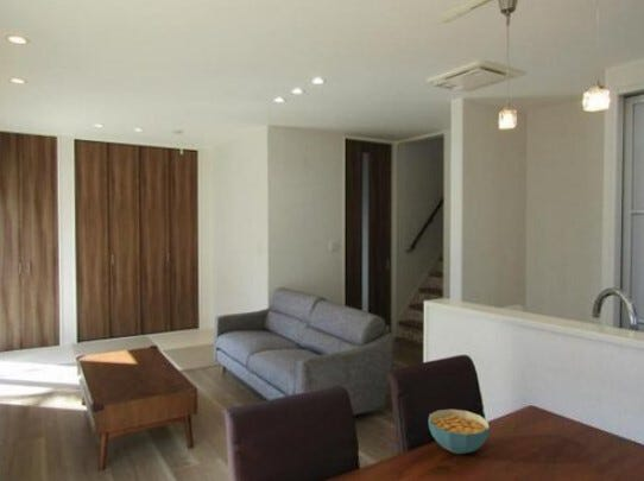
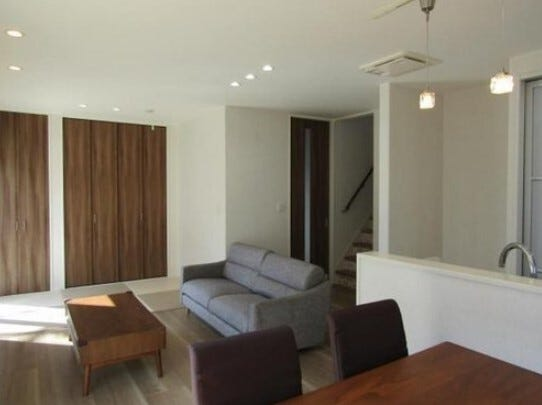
- cereal bowl [427,409,491,455]
